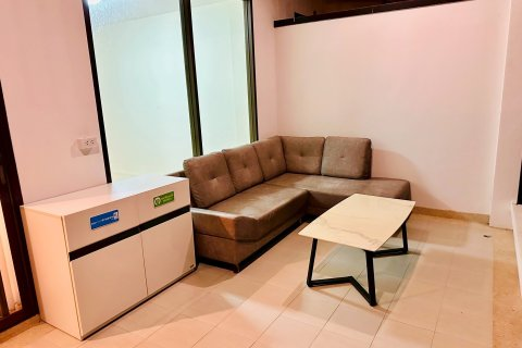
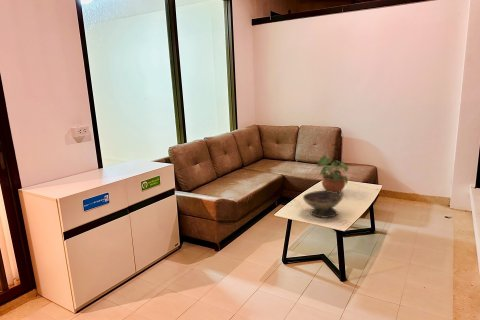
+ decorative bowl [302,190,344,219]
+ potted plant [317,154,349,194]
